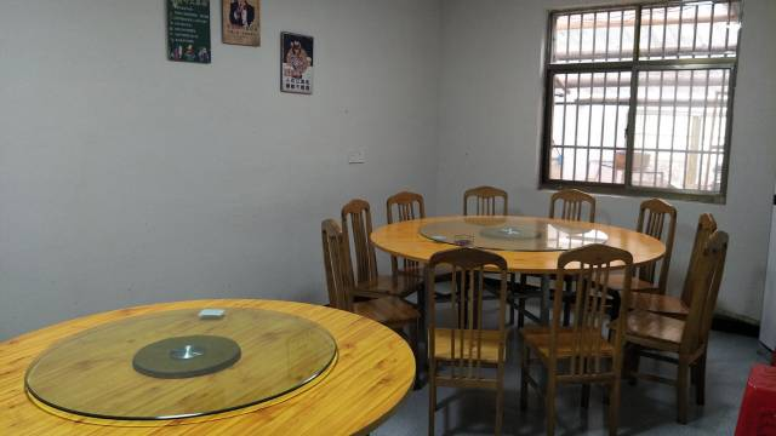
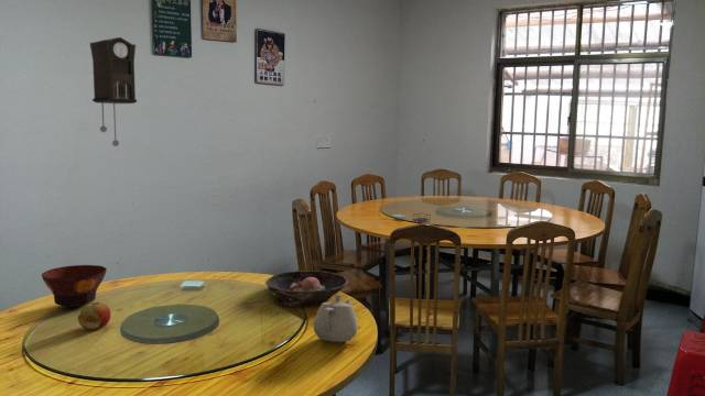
+ bowl [41,264,108,308]
+ bowl [264,270,349,308]
+ apple [77,301,111,331]
+ pendulum clock [89,36,138,147]
+ teapot [313,293,359,343]
